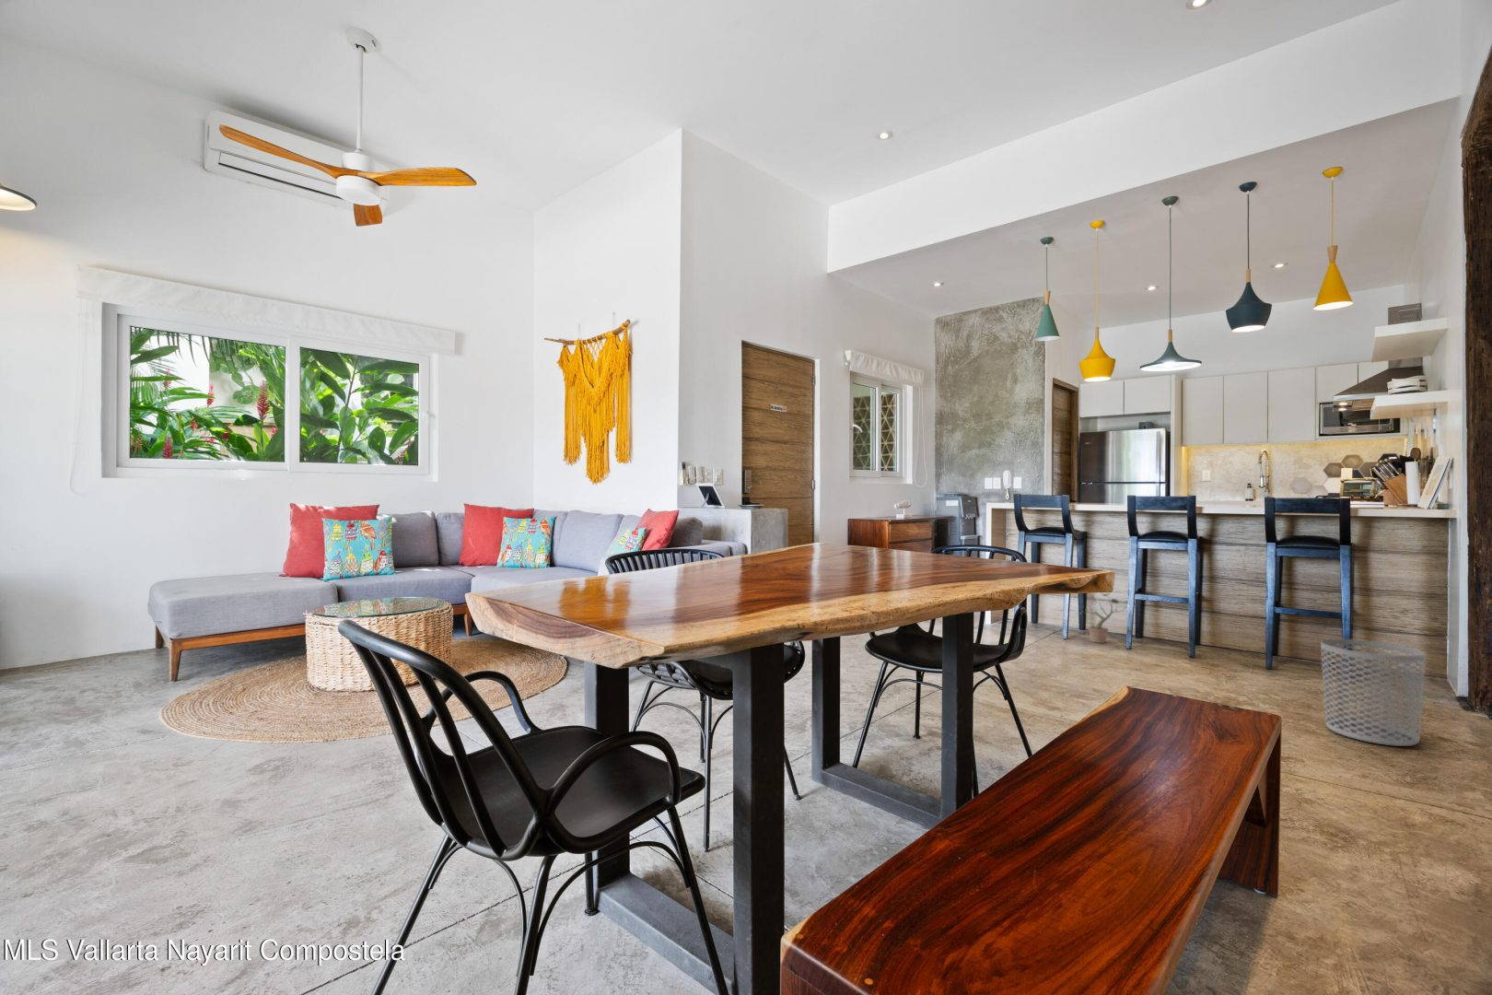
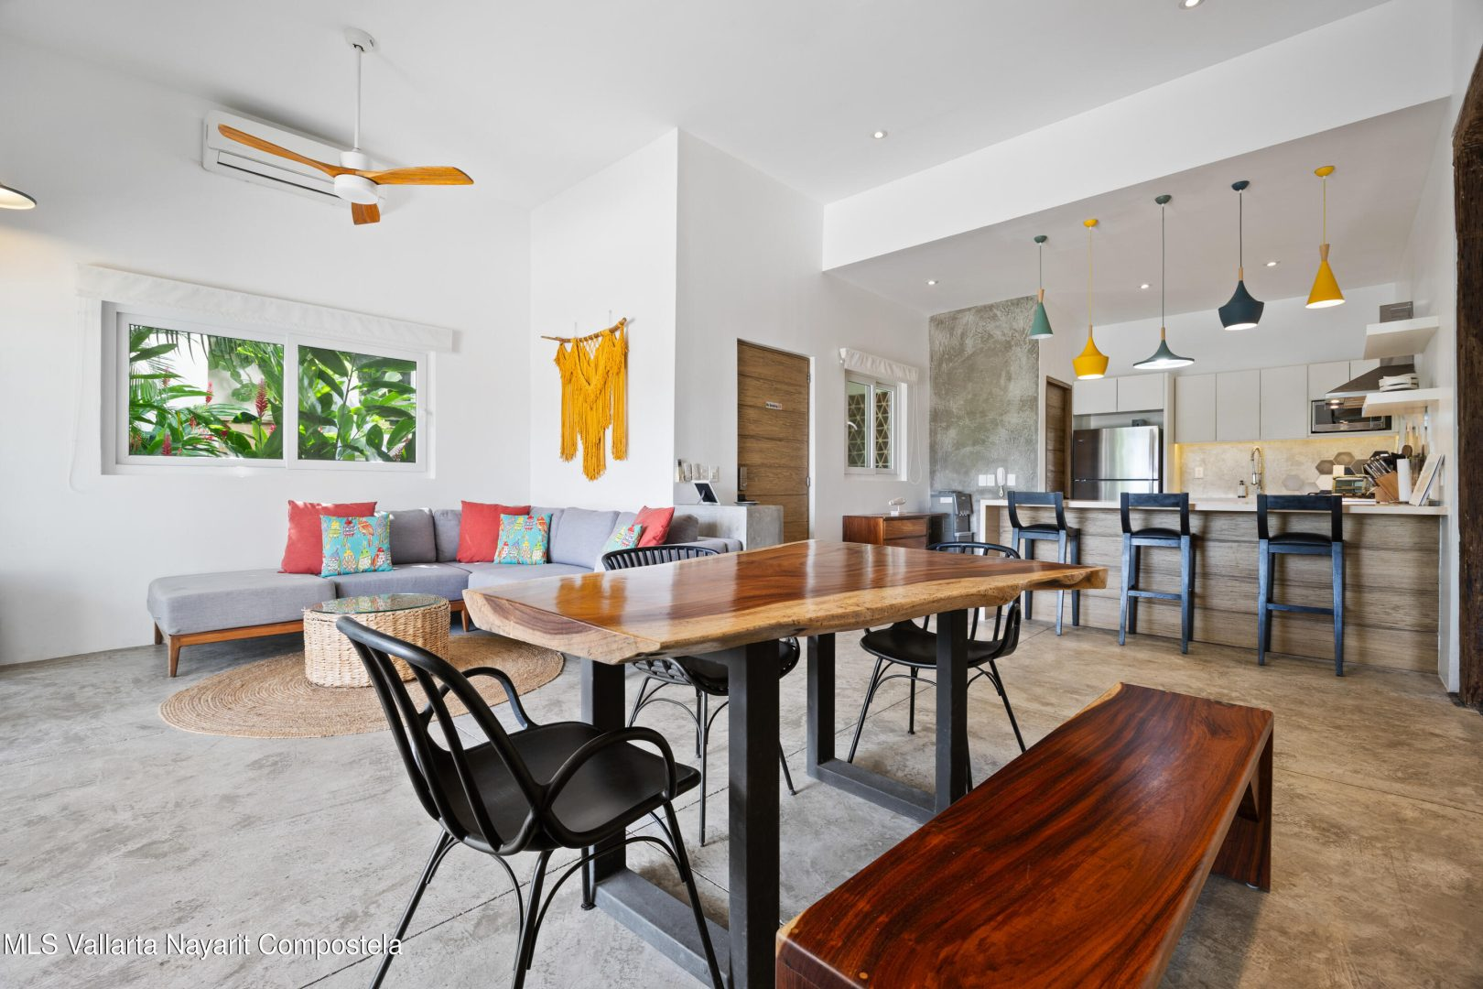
- waste bin [1320,639,1427,747]
- potted plant [1075,592,1129,644]
